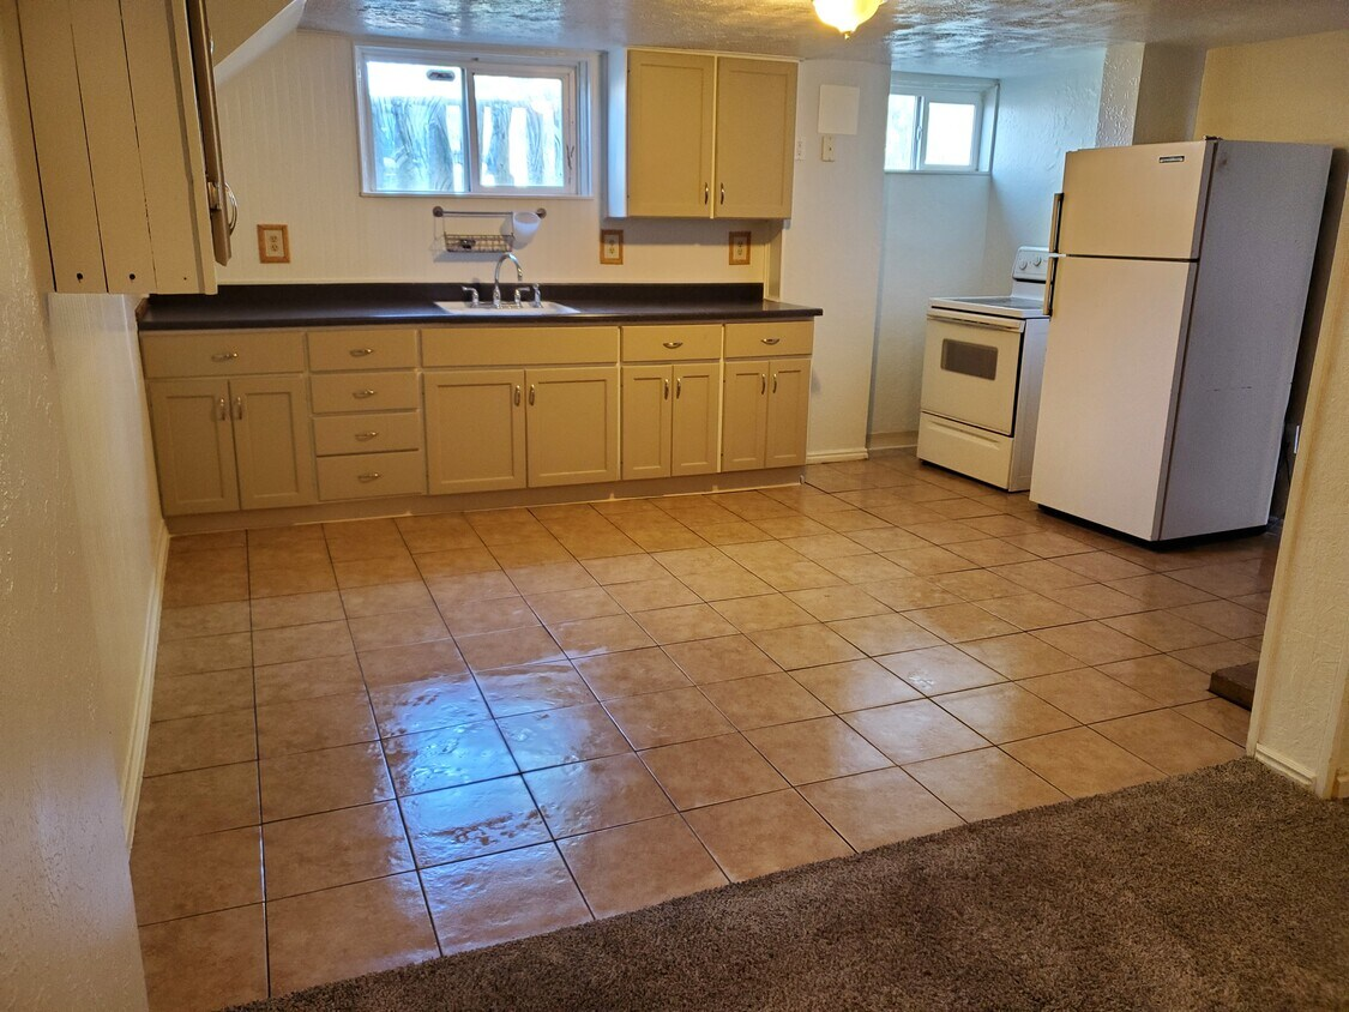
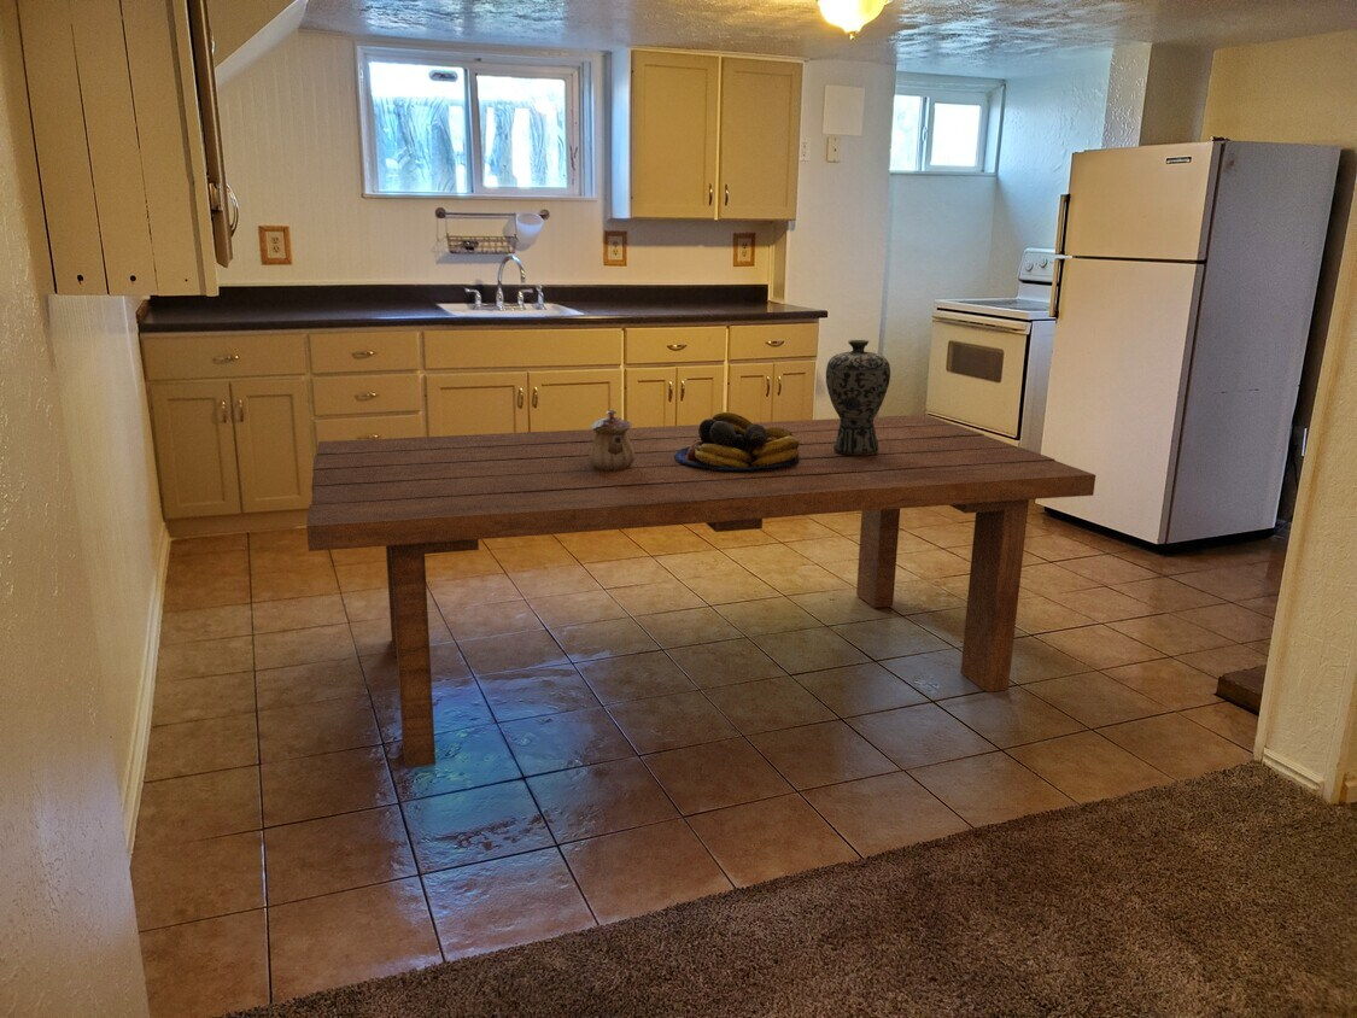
+ teapot [589,409,634,470]
+ dining table [305,414,1096,770]
+ vase [825,339,891,455]
+ fruit bowl [674,411,800,470]
